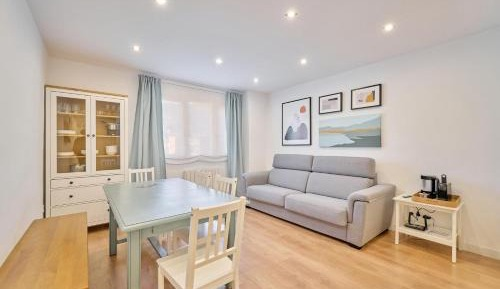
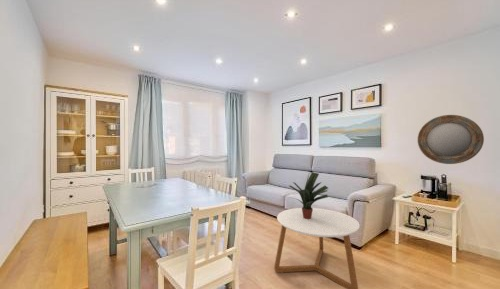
+ home mirror [417,114,485,165]
+ potted plant [288,171,329,219]
+ coffee table [273,207,361,289]
